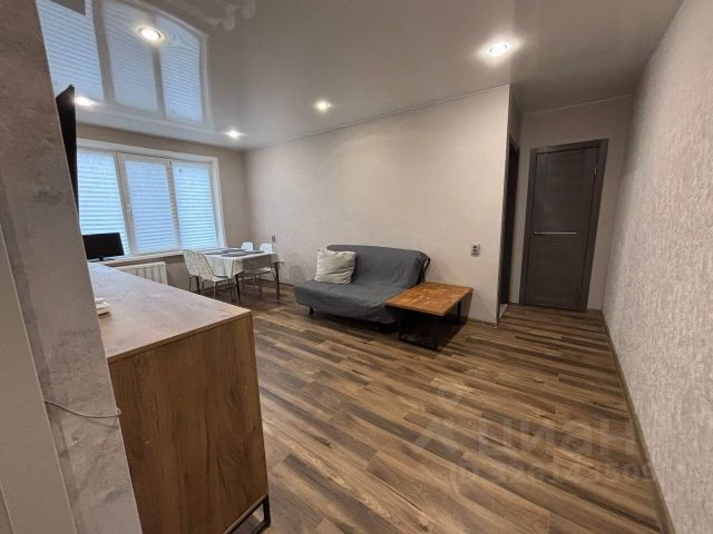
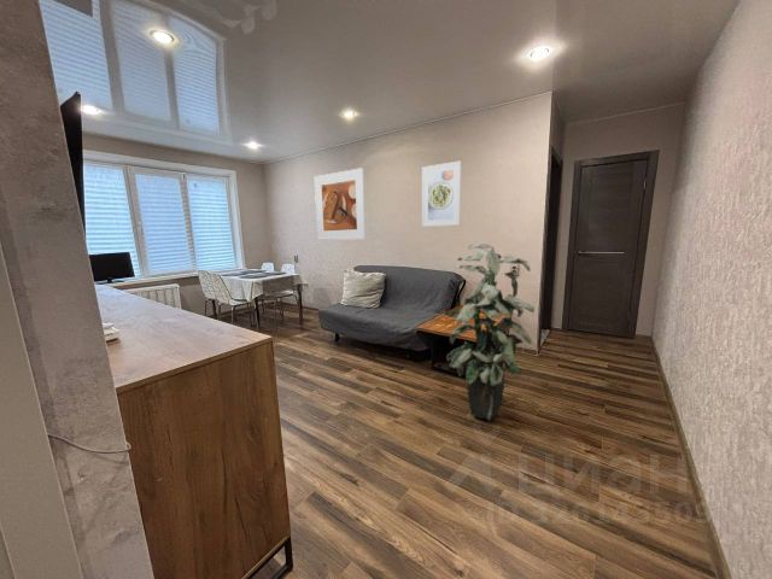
+ indoor plant [440,242,536,422]
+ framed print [314,168,367,241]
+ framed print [421,160,462,228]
